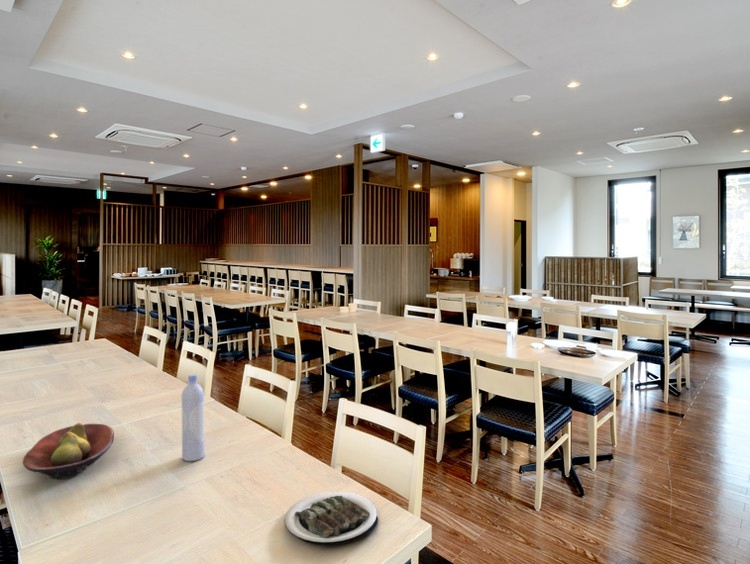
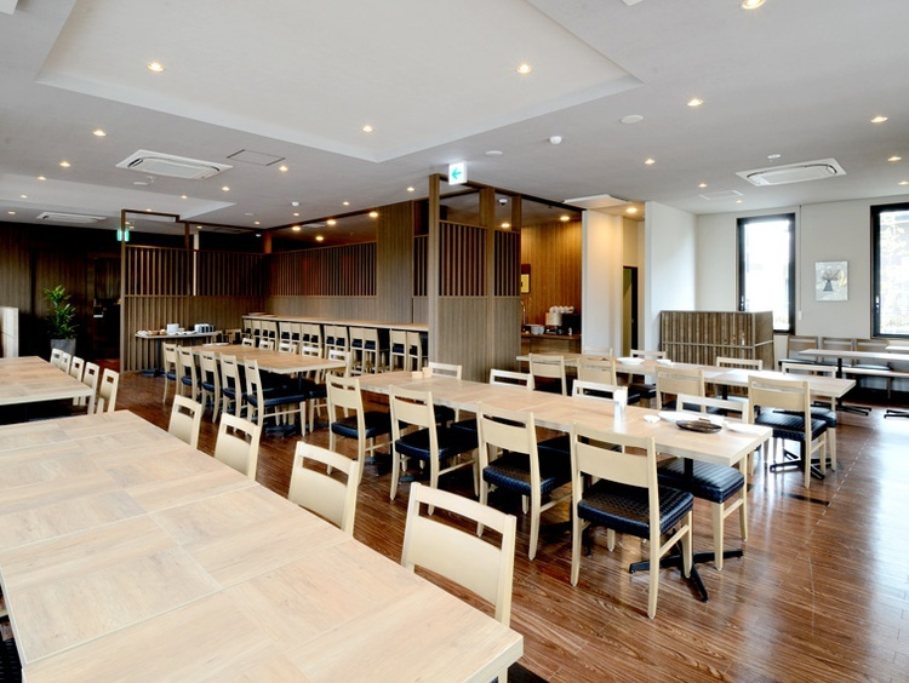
- plate [284,491,379,547]
- bottle [181,373,205,462]
- fruit bowl [22,422,115,480]
